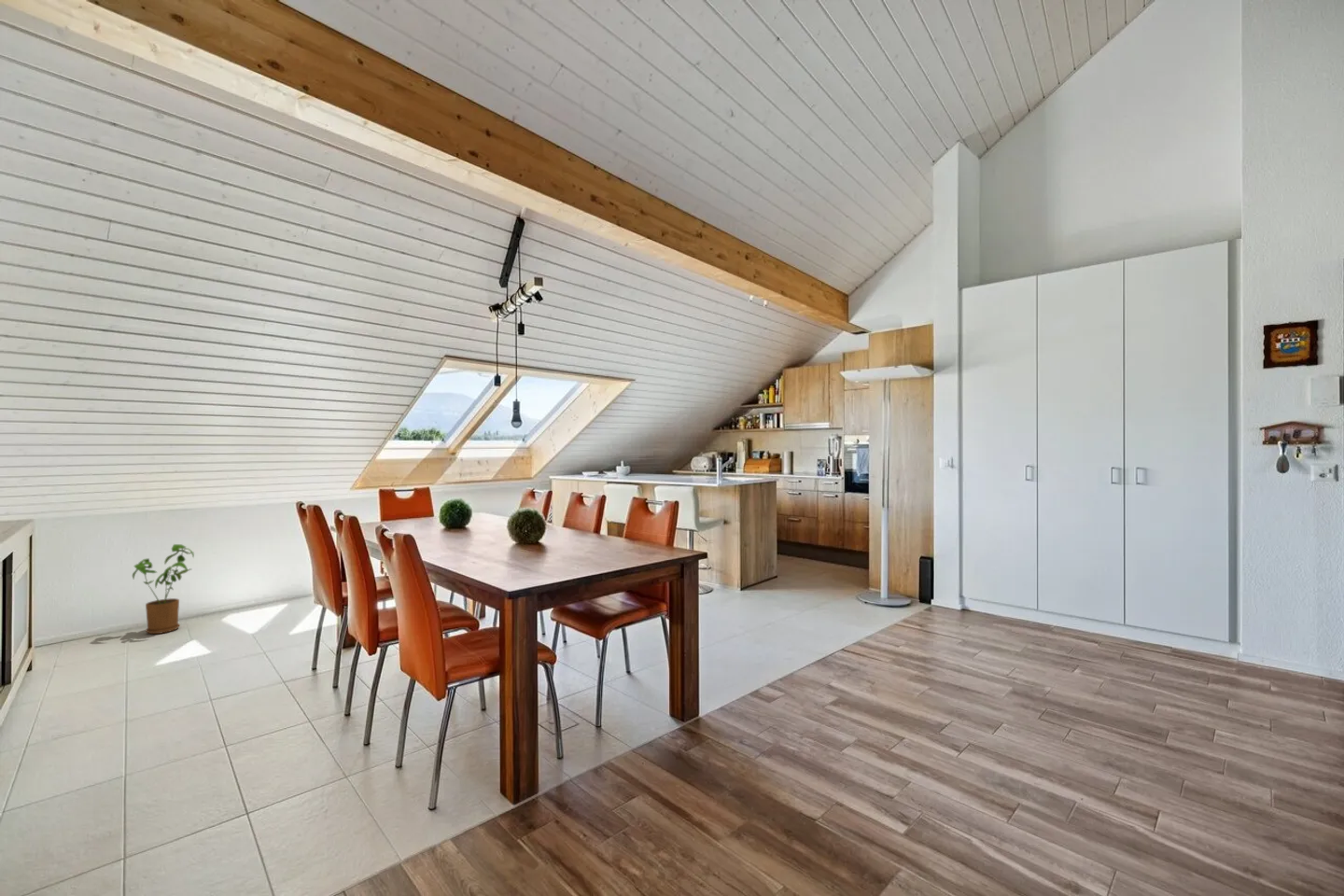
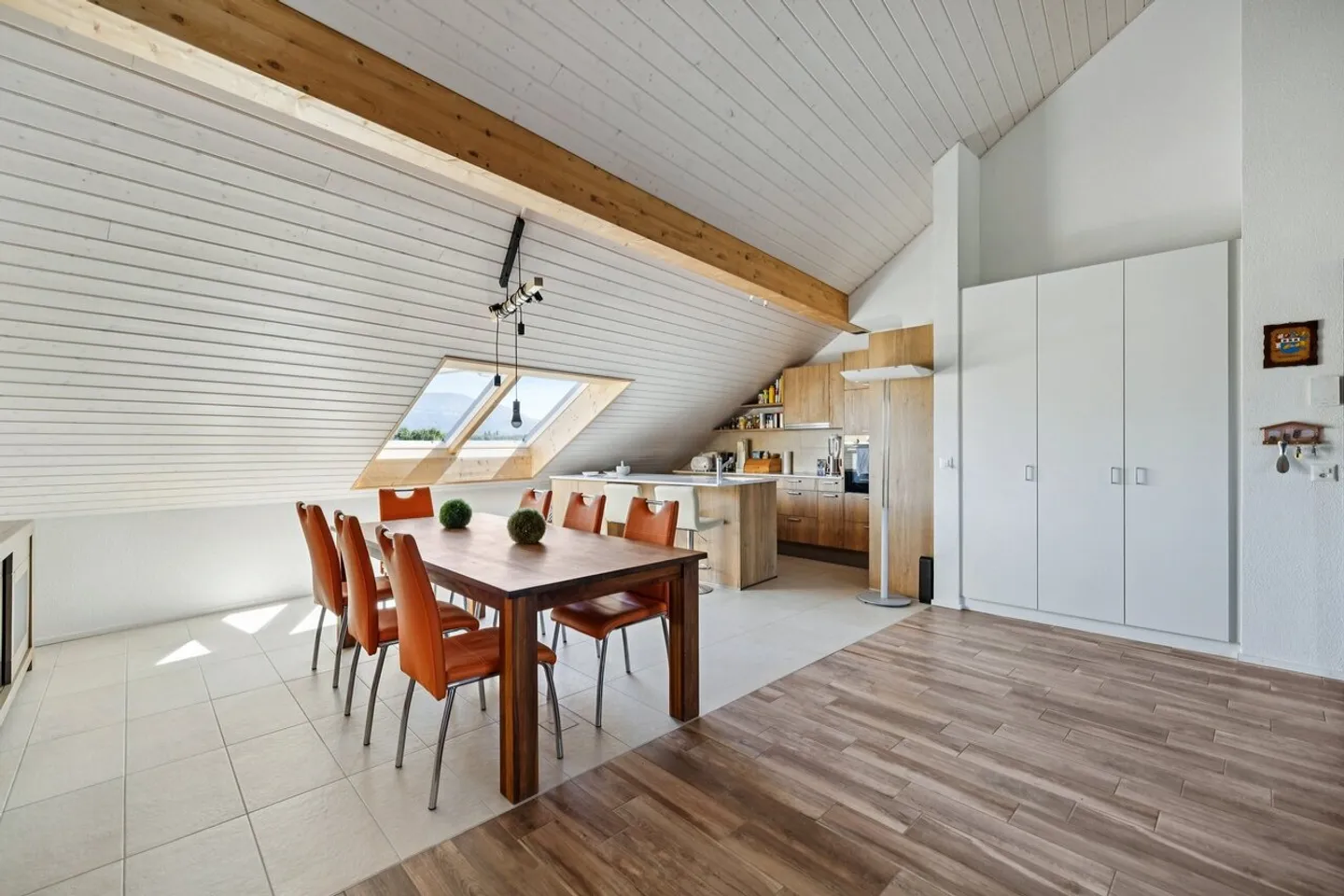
- house plant [132,543,195,635]
